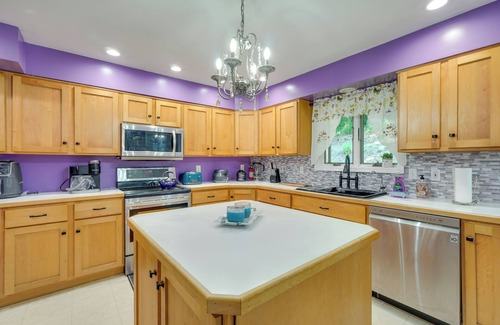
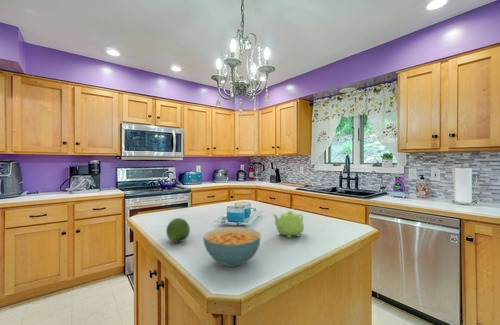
+ fruit [165,217,191,243]
+ cereal bowl [202,226,261,268]
+ teapot [272,210,305,239]
